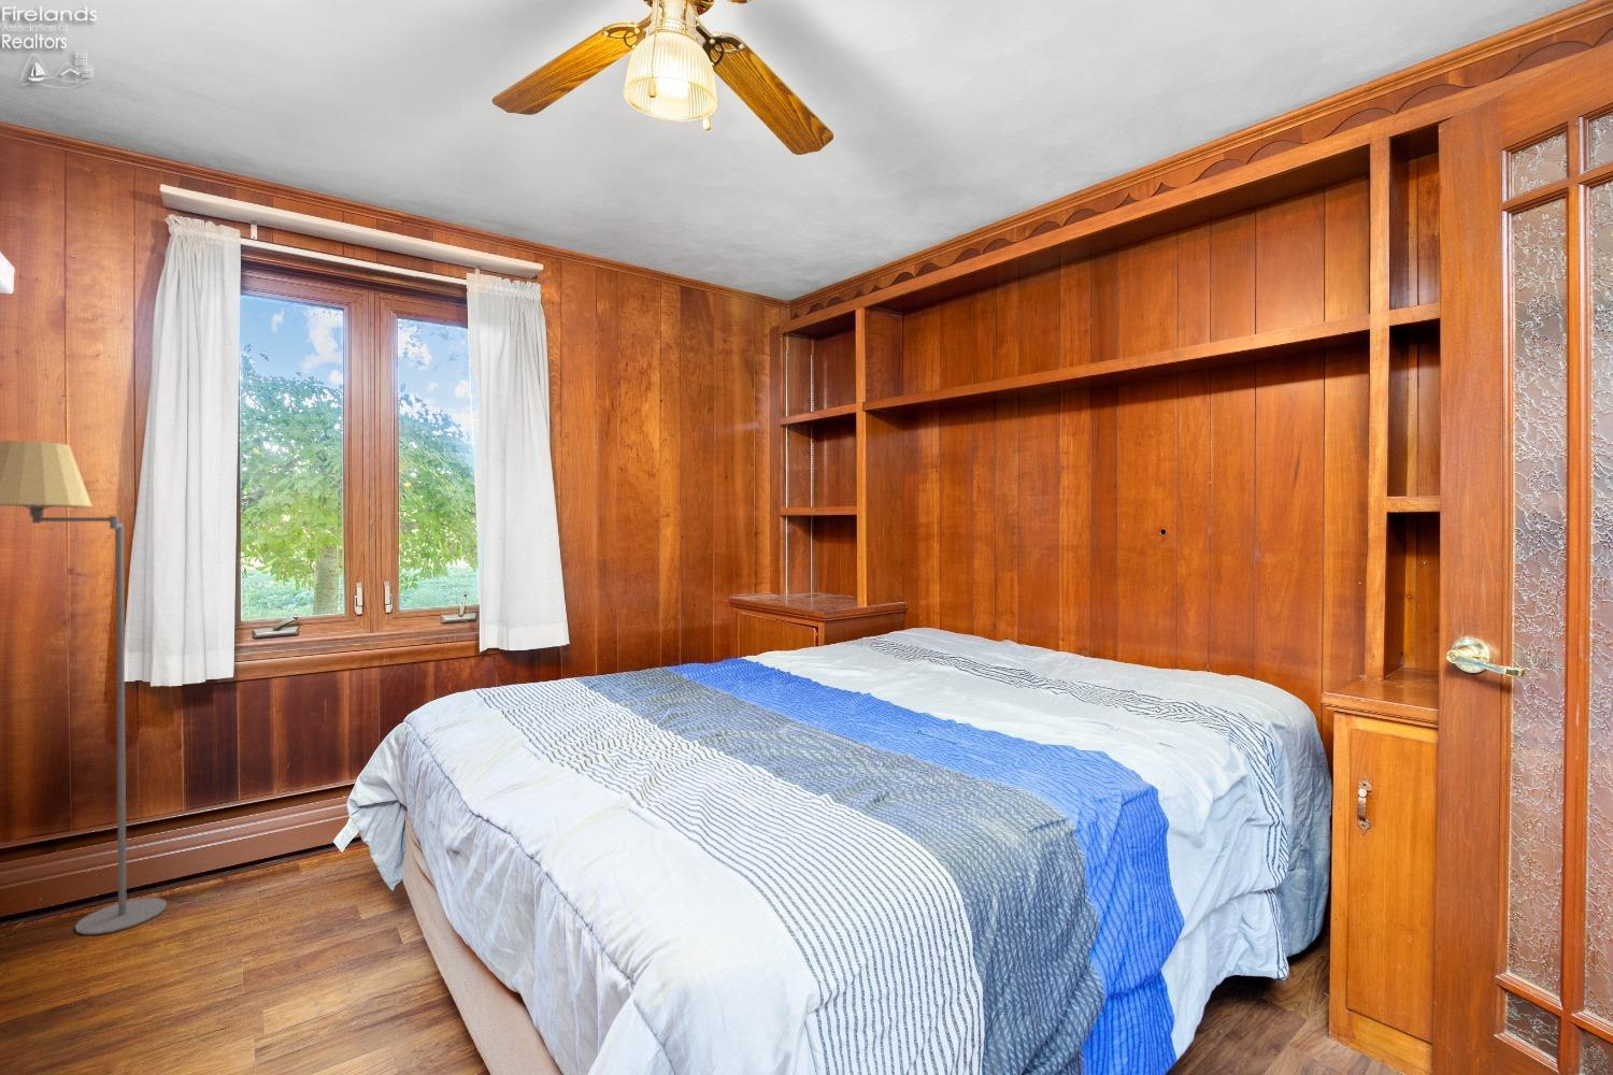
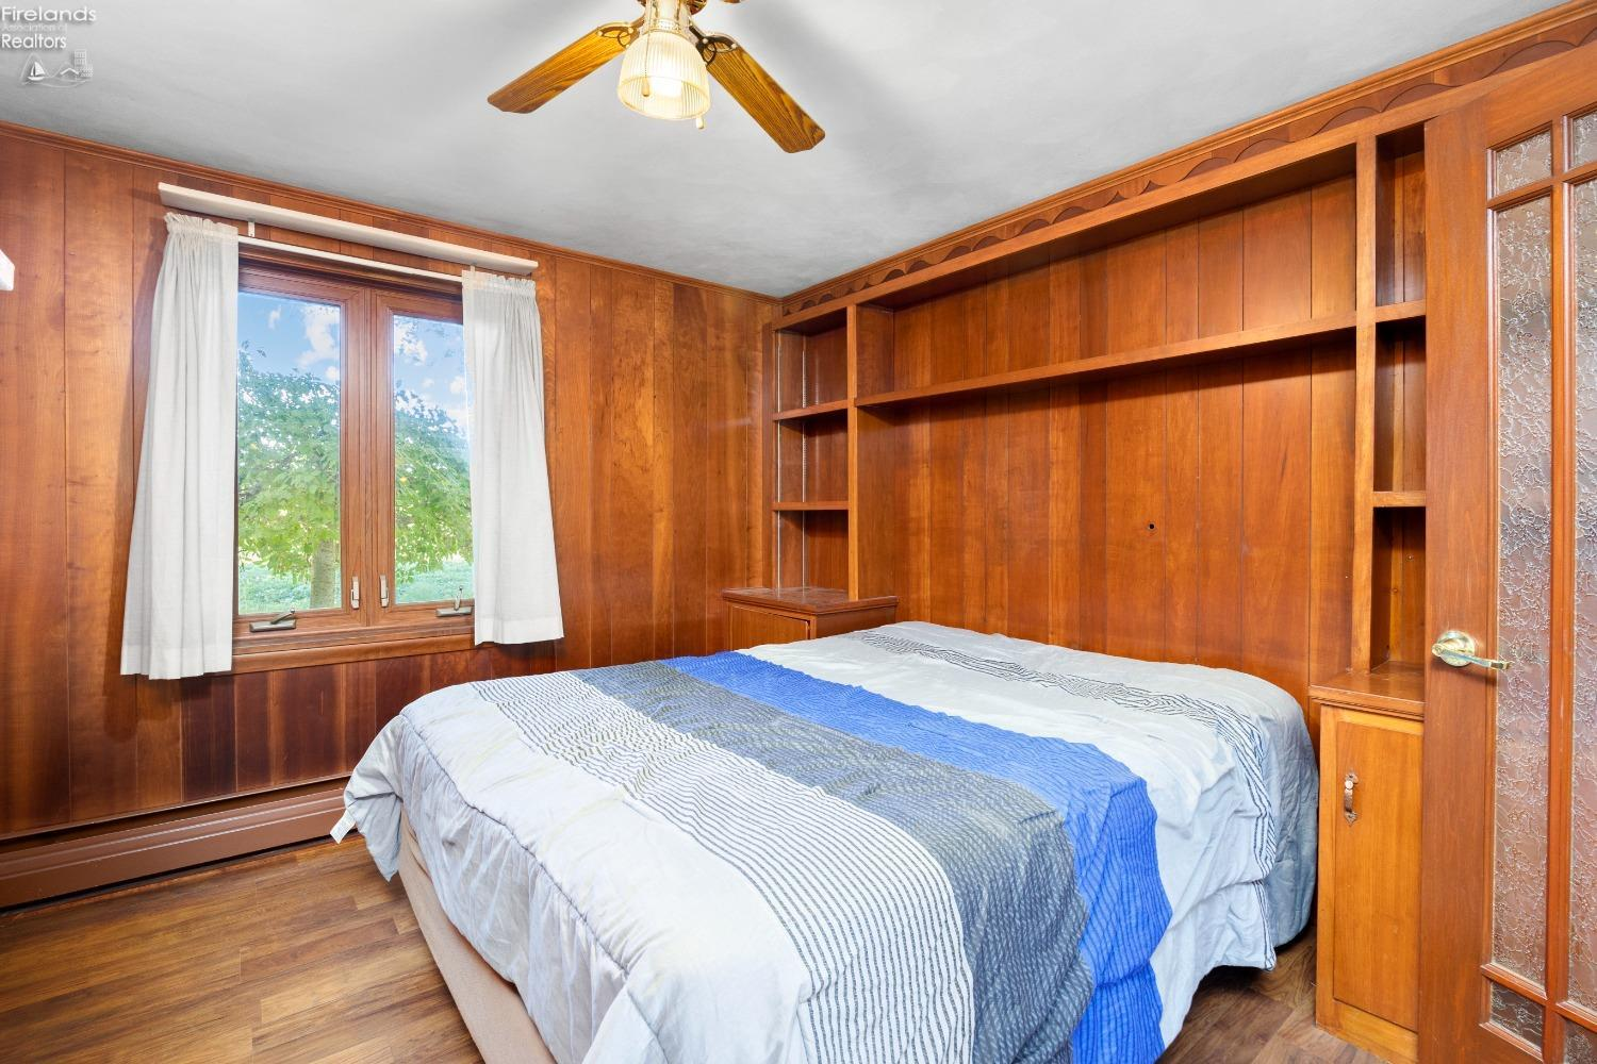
- floor lamp [0,439,168,936]
